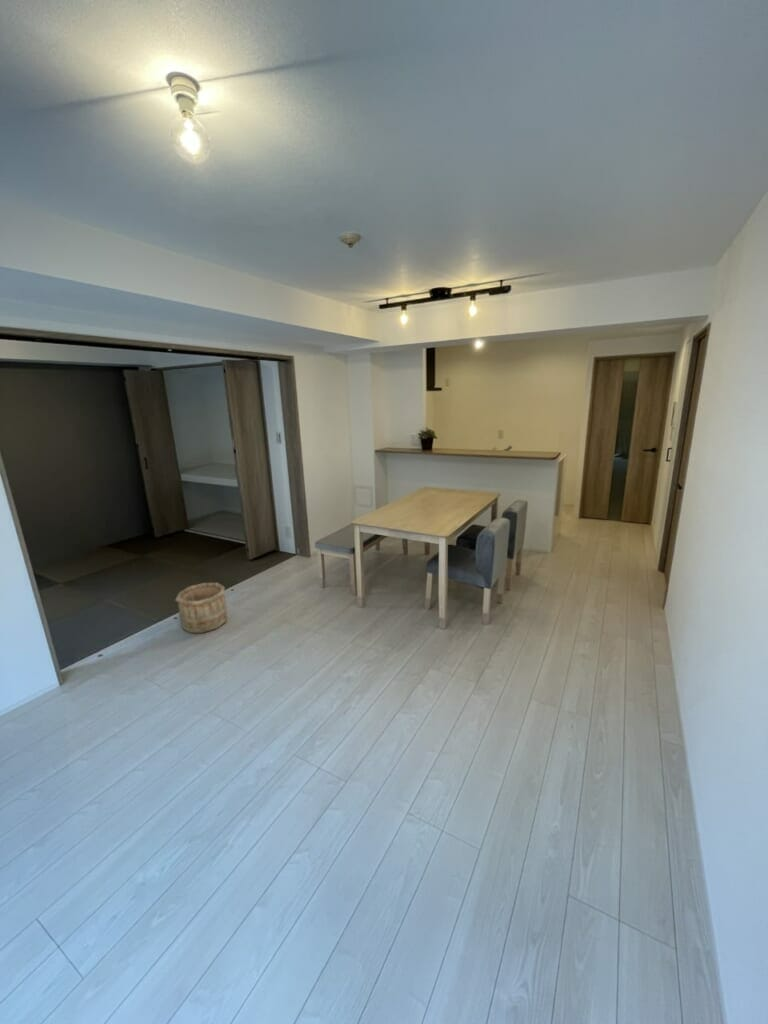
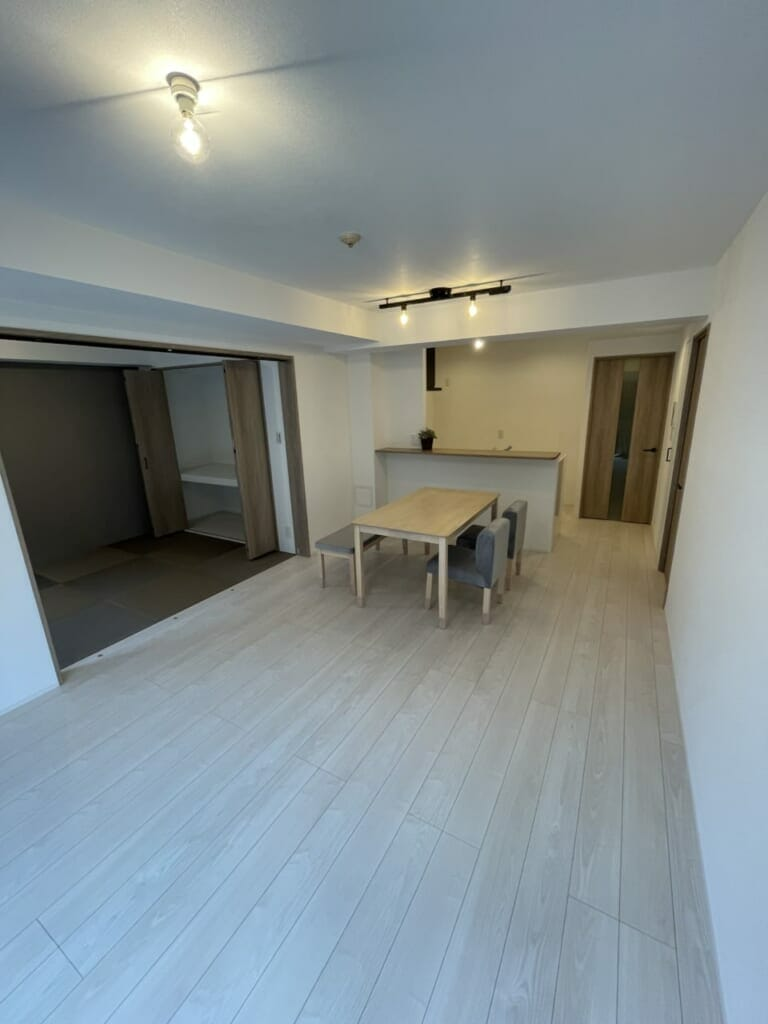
- wooden bucket [174,582,228,634]
